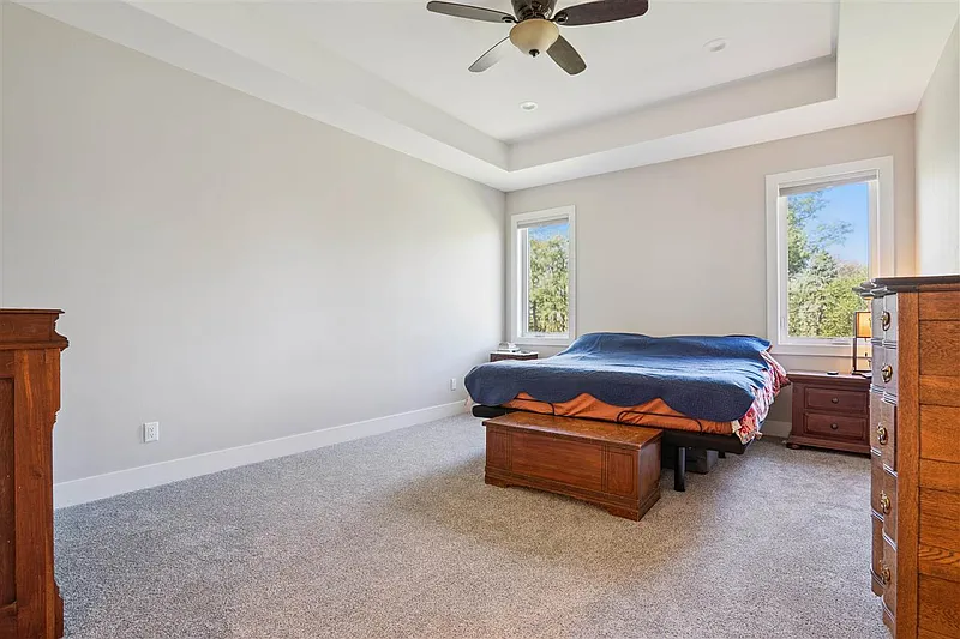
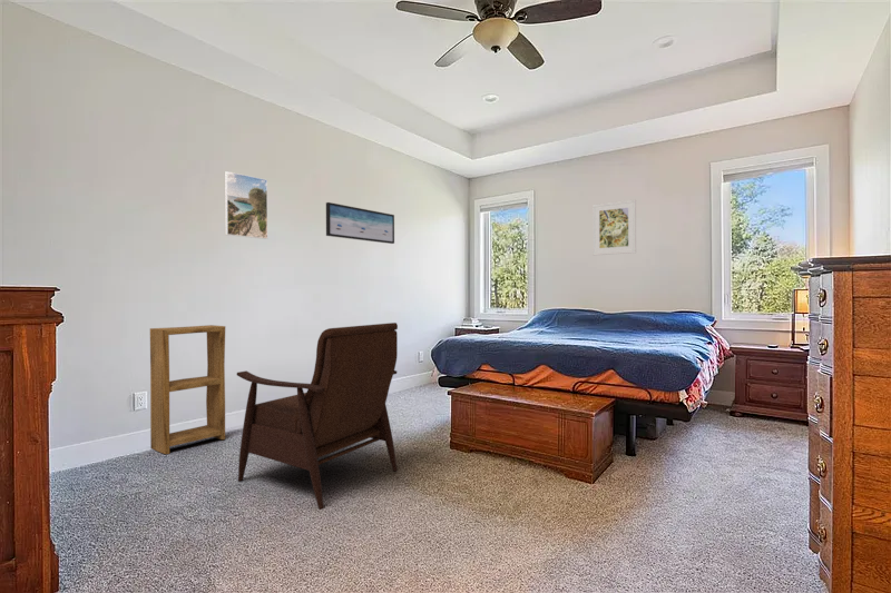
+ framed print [224,170,268,240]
+ armchair [236,322,399,511]
+ wall art [325,201,395,245]
+ shelving unit [149,324,226,455]
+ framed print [591,199,637,256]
